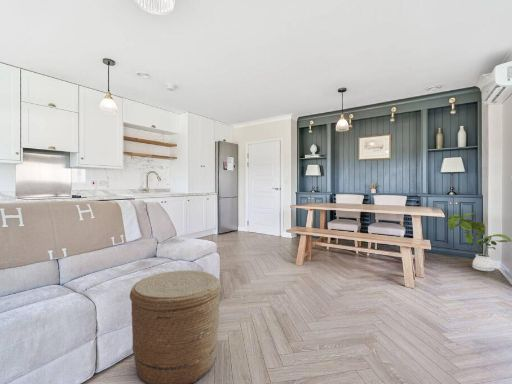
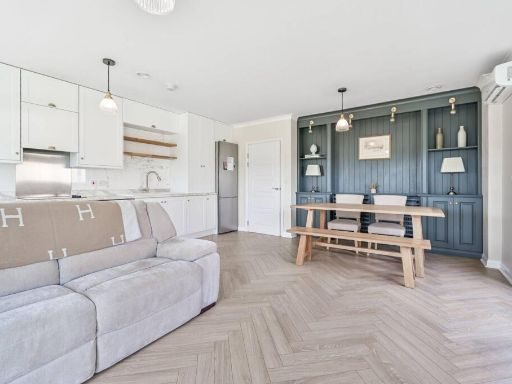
- house plant [447,212,512,272]
- basket [129,270,222,384]
